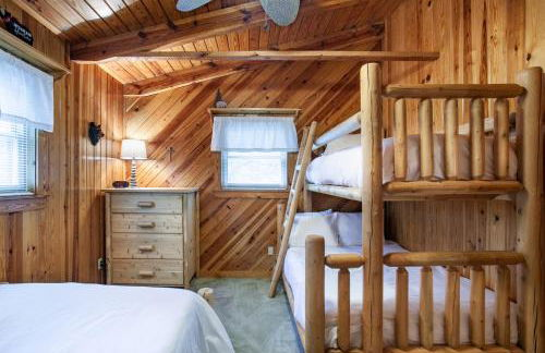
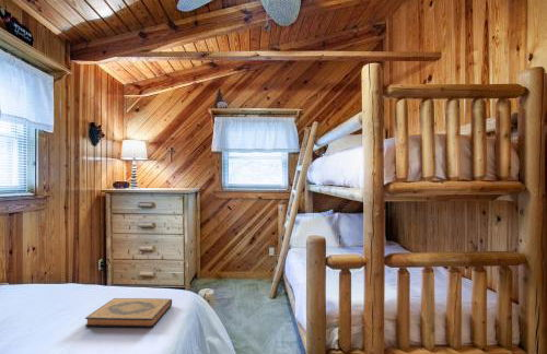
+ hardback book [84,297,173,329]
